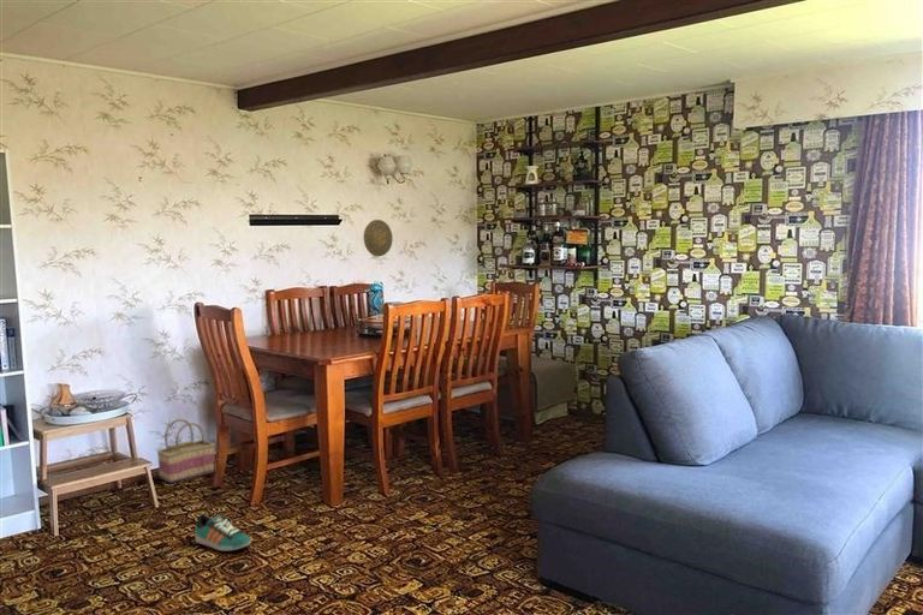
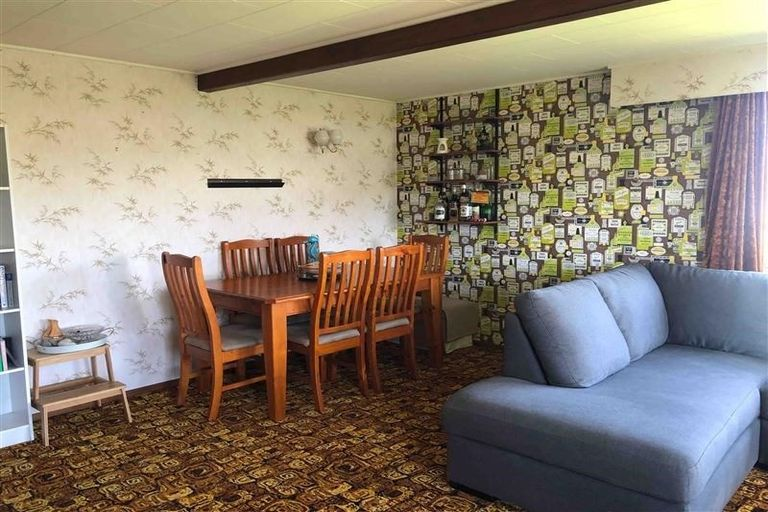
- decorative plate [363,219,394,257]
- sneaker [195,513,251,553]
- basket [155,418,216,484]
